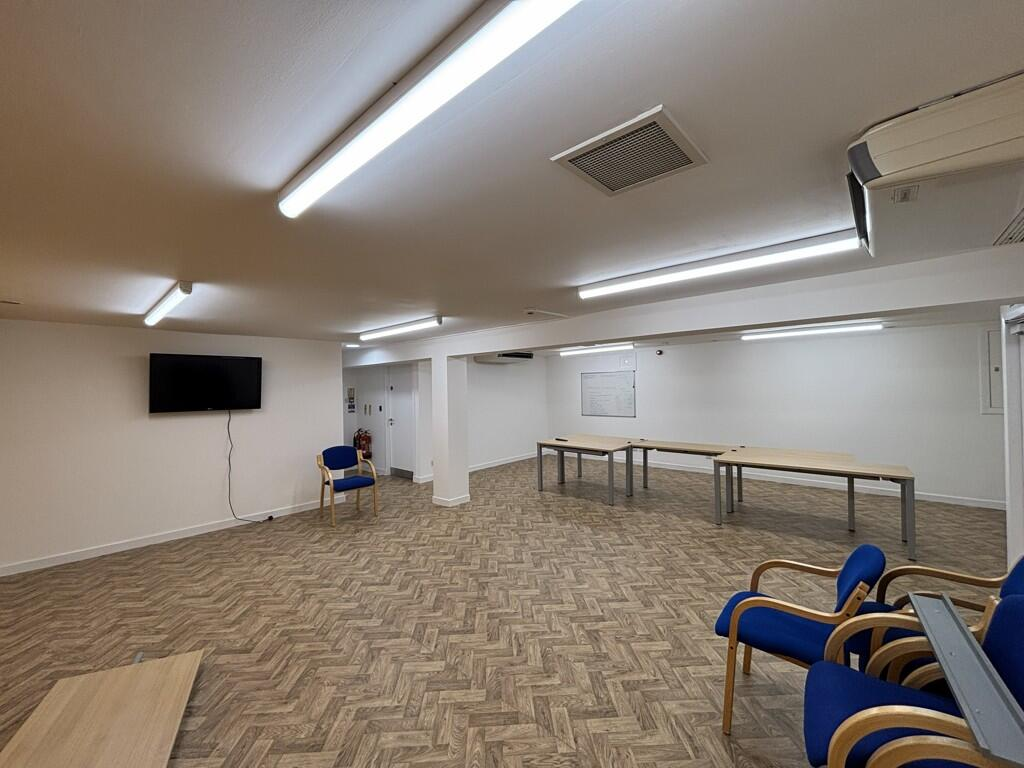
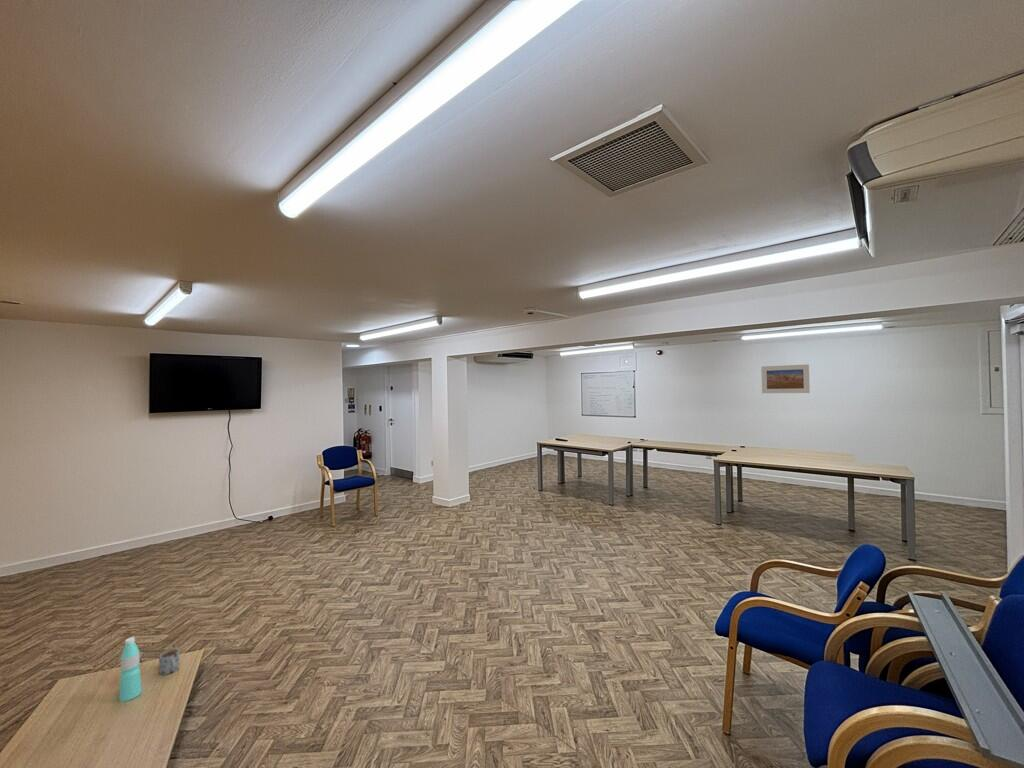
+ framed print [760,364,811,394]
+ mug [158,648,180,676]
+ water bottle [118,636,143,703]
